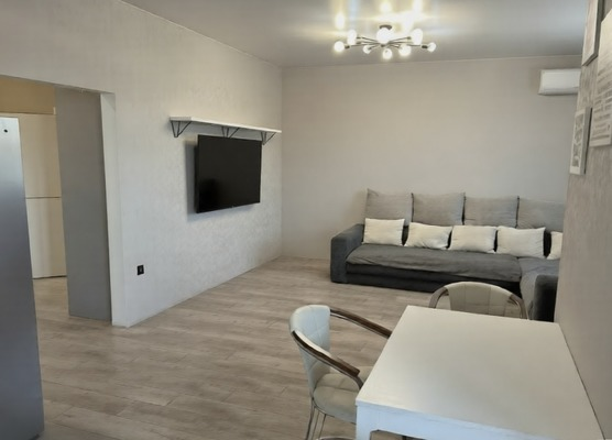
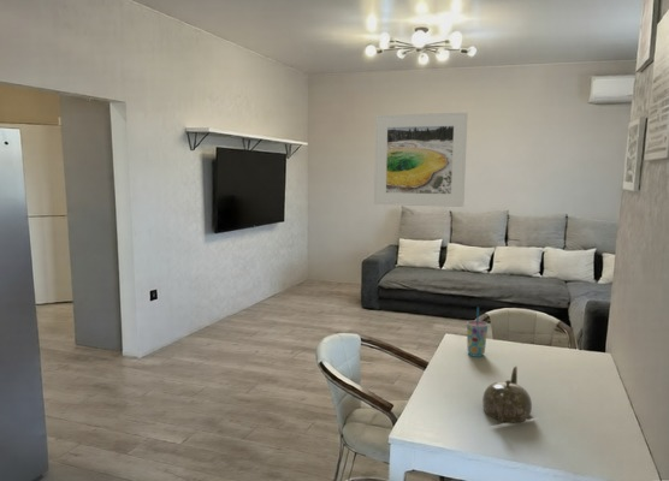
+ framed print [373,112,469,208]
+ teapot [481,364,533,424]
+ cup [466,307,489,358]
